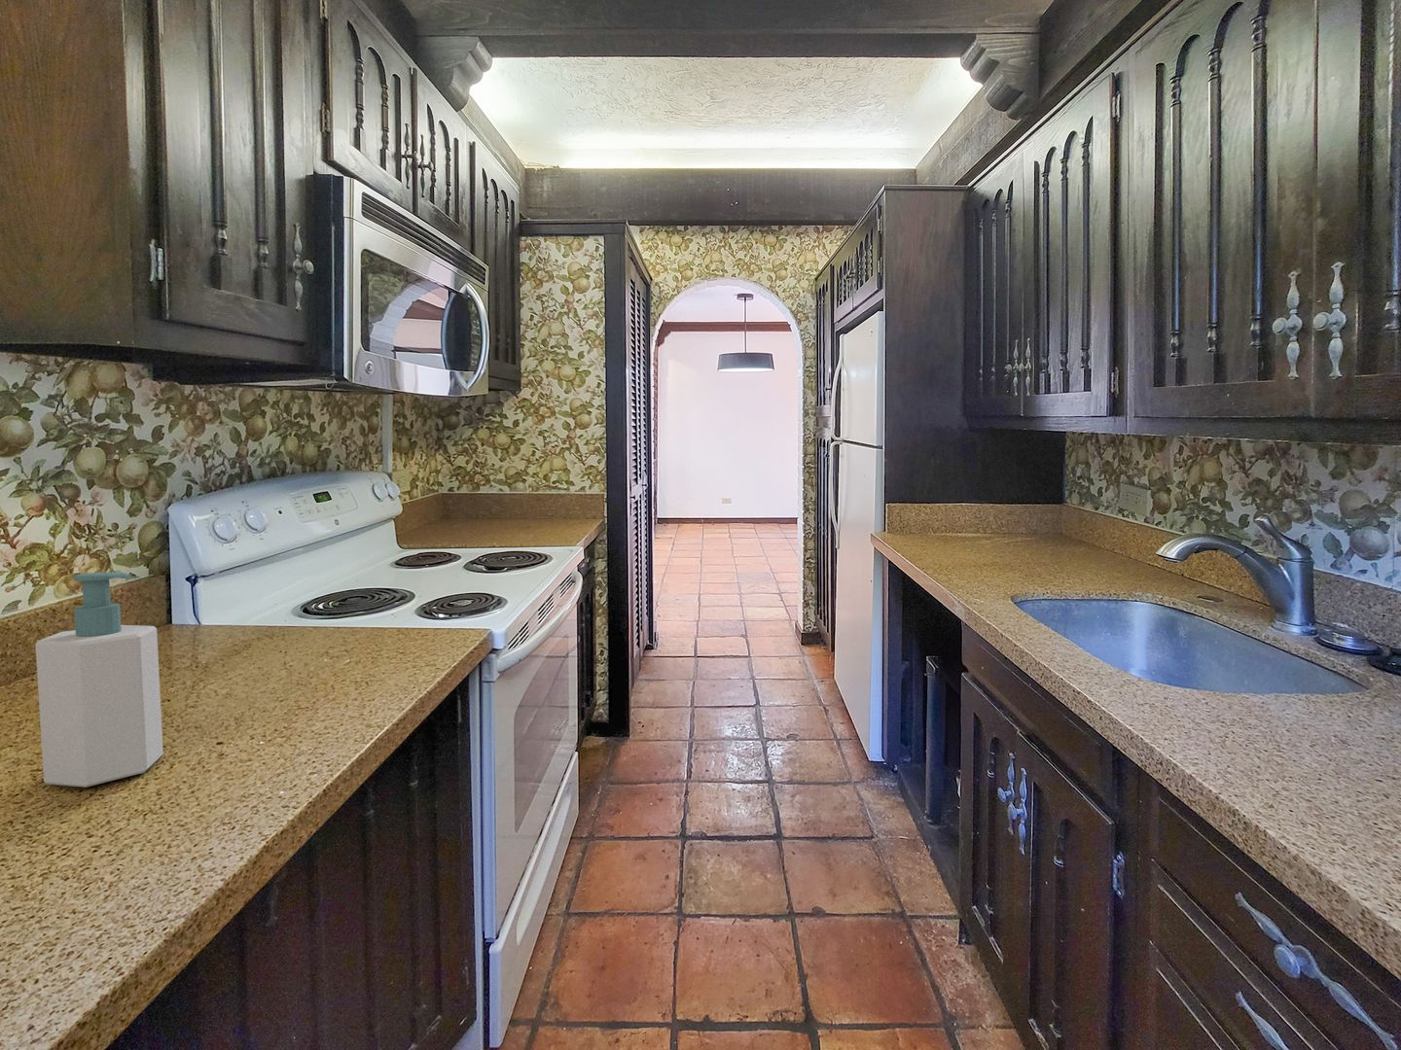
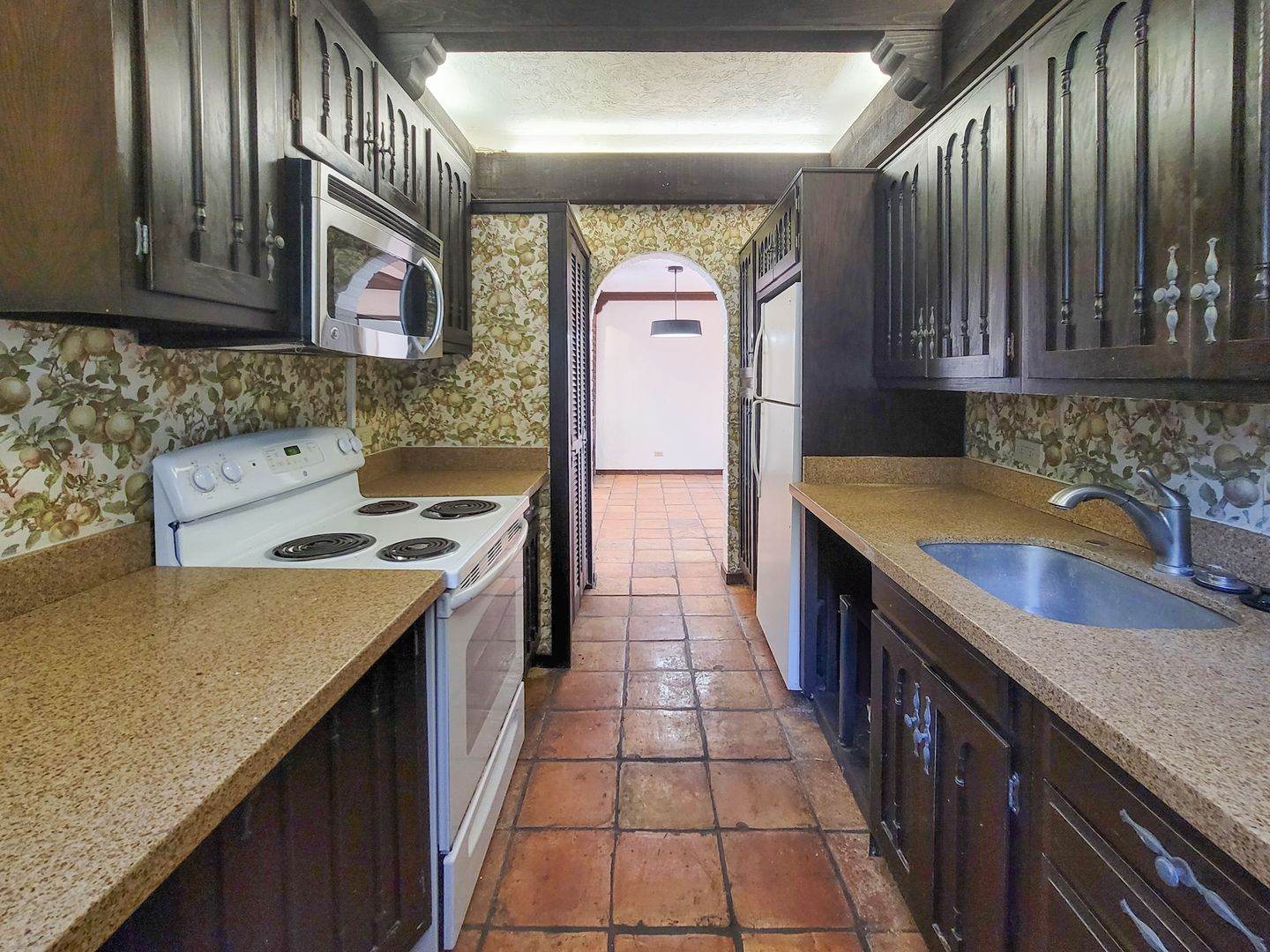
- soap bottle [34,570,164,789]
